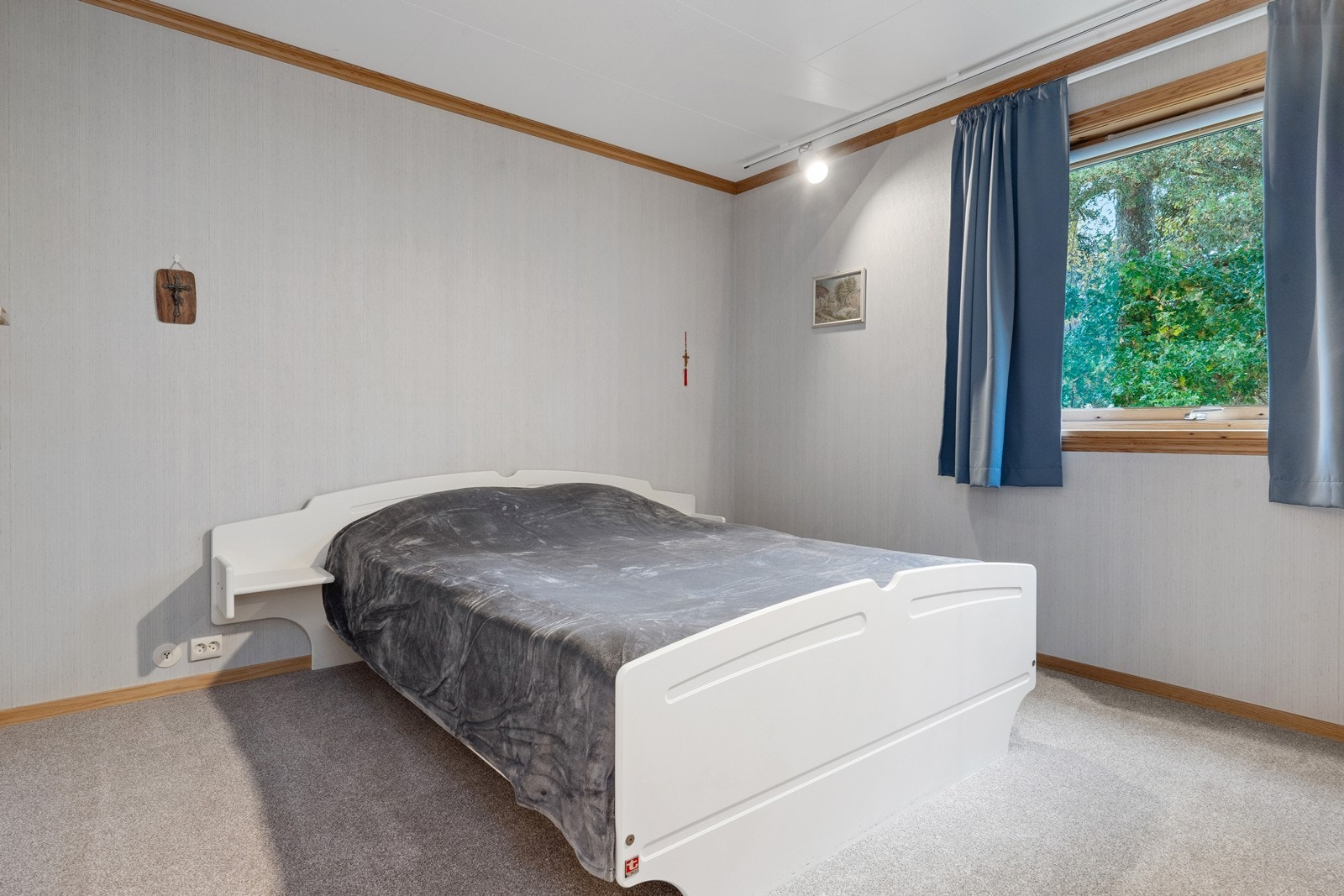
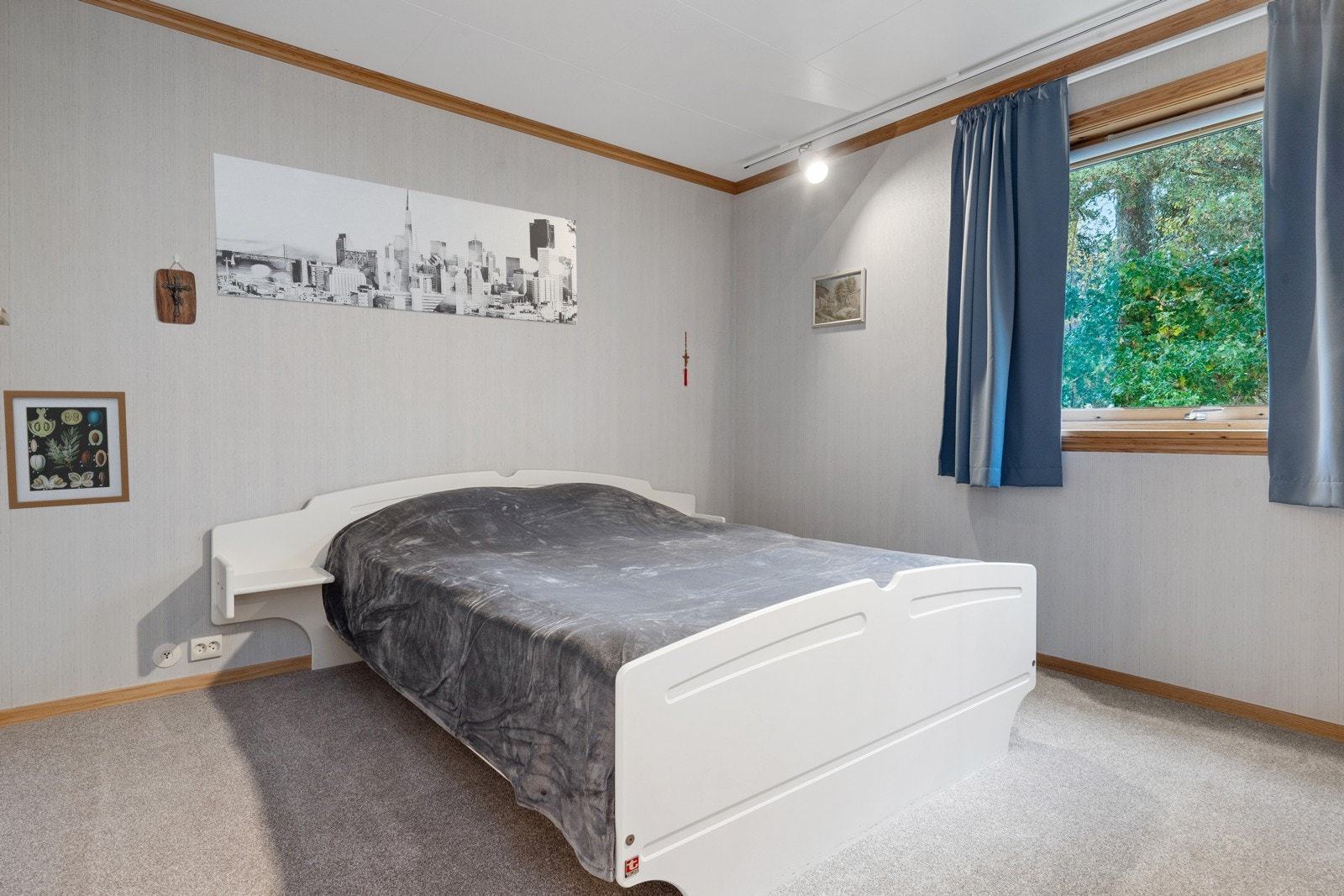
+ wall art [3,390,130,511]
+ wall art [212,153,578,326]
